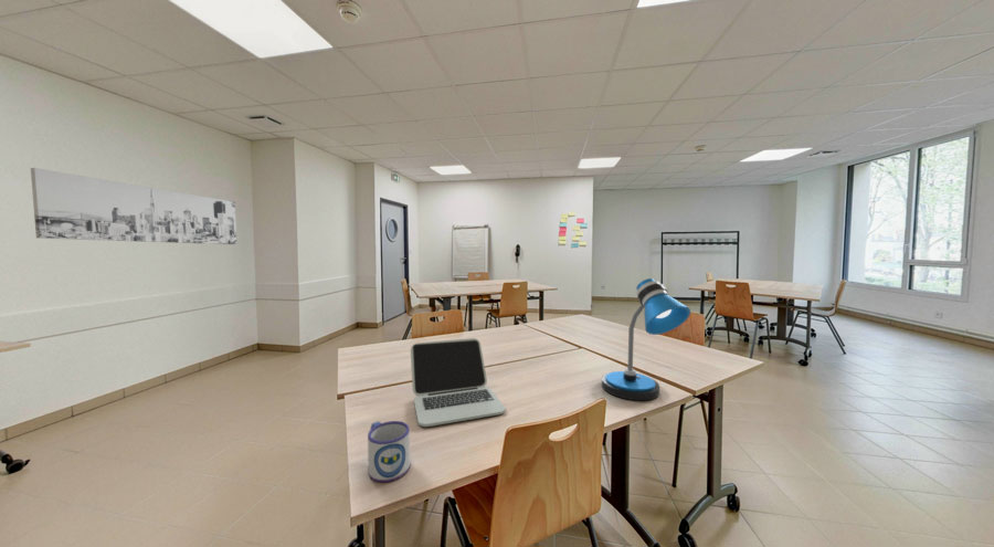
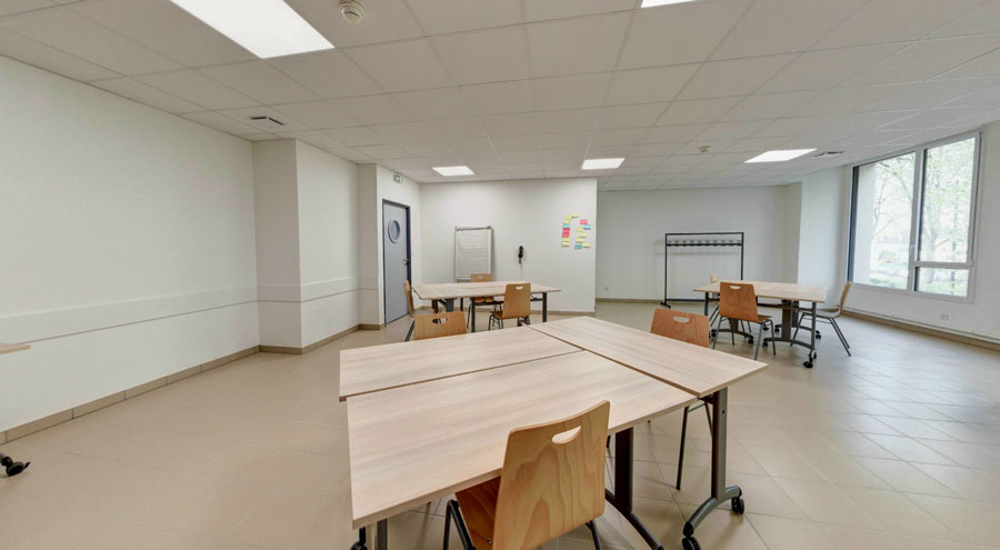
- wall art [30,167,237,245]
- desk lamp [601,277,691,402]
- mug [367,420,411,483]
- laptop [410,337,506,428]
